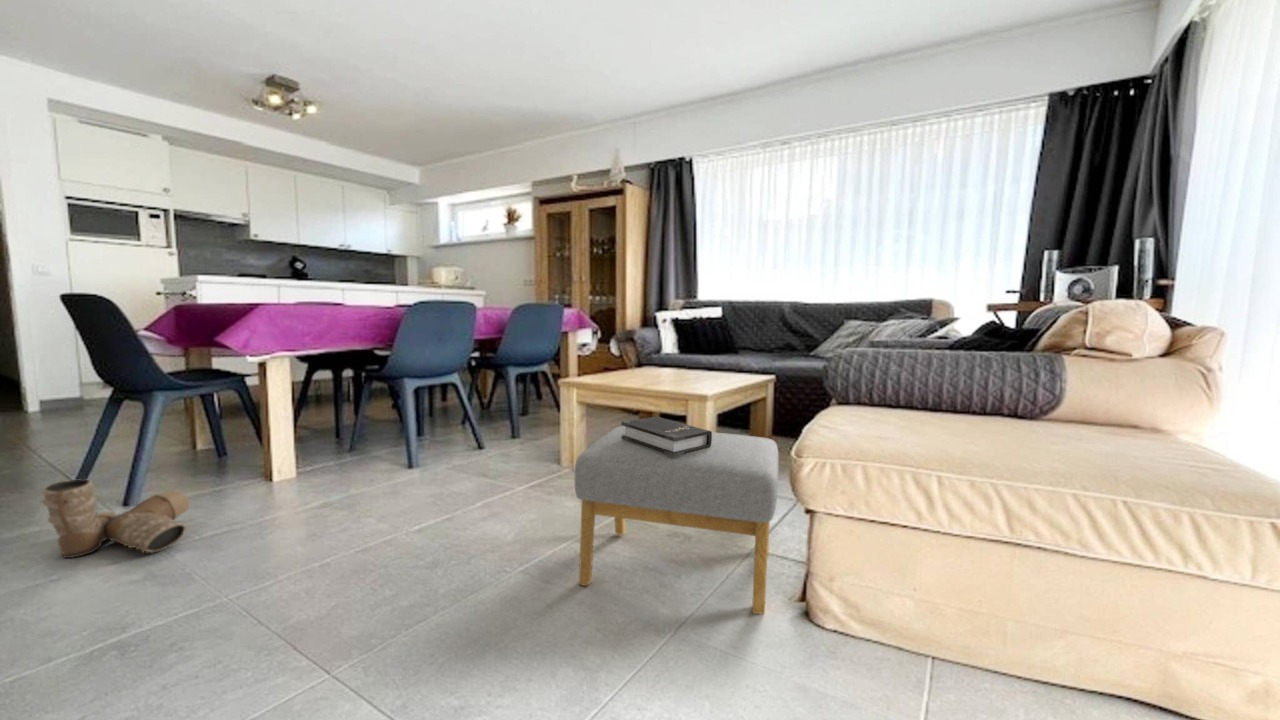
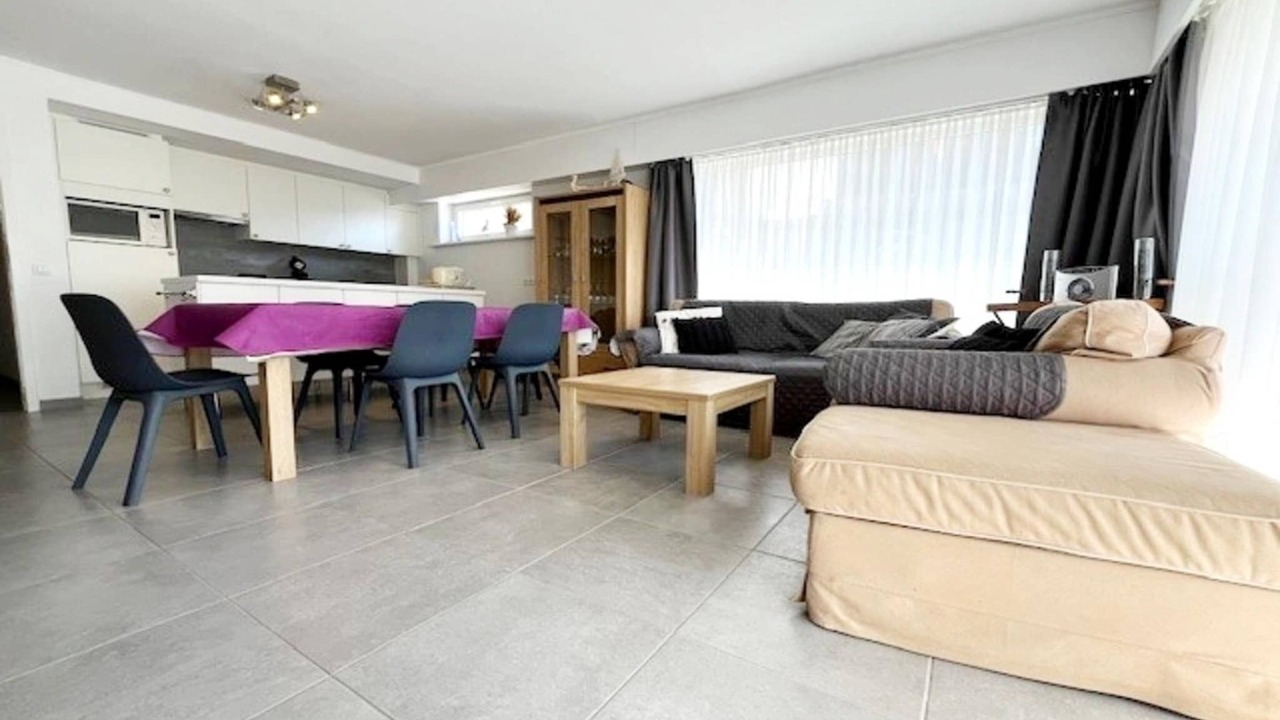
- hardback book [620,416,712,457]
- boots [39,478,190,559]
- footstool [574,425,780,615]
